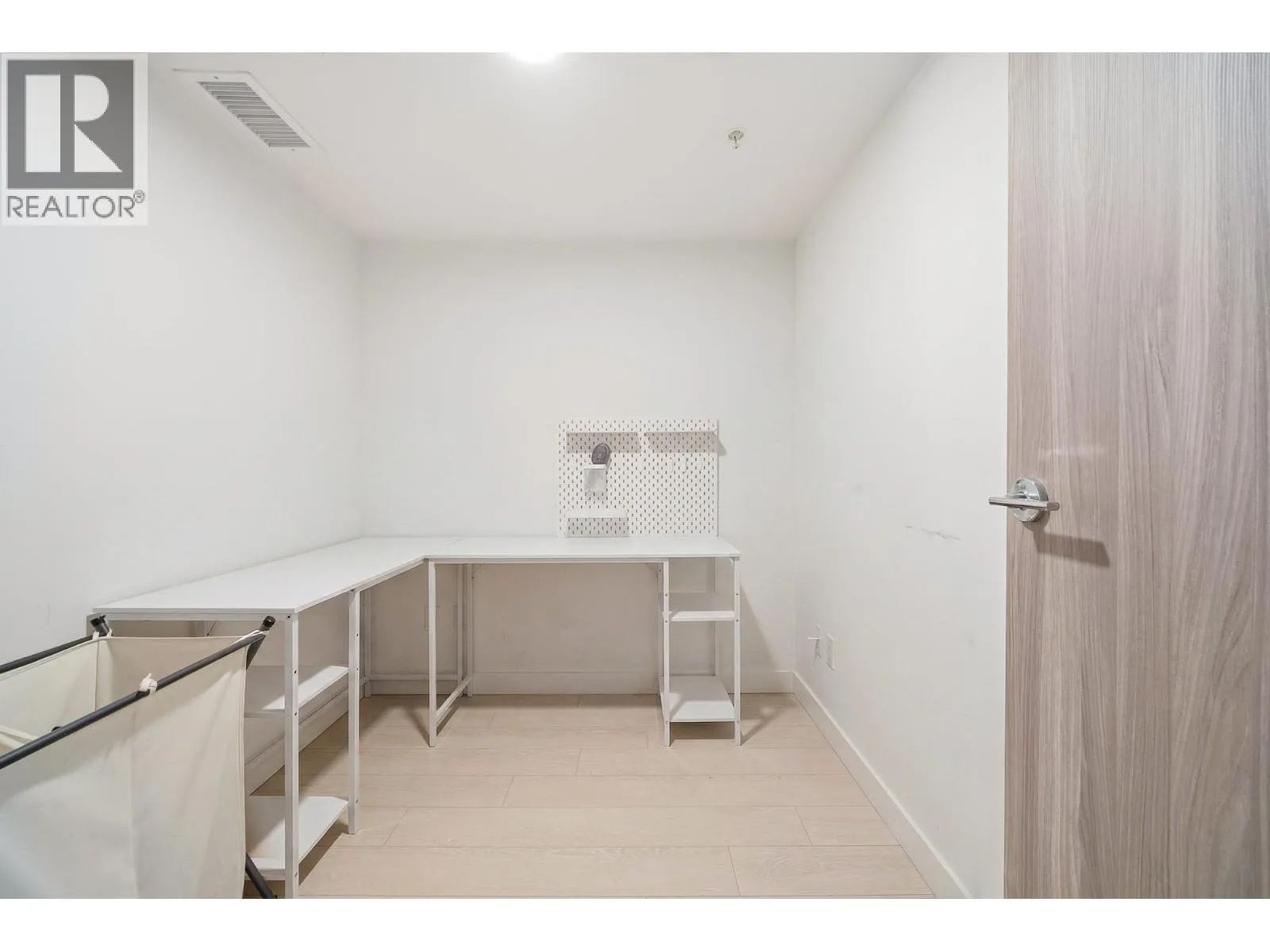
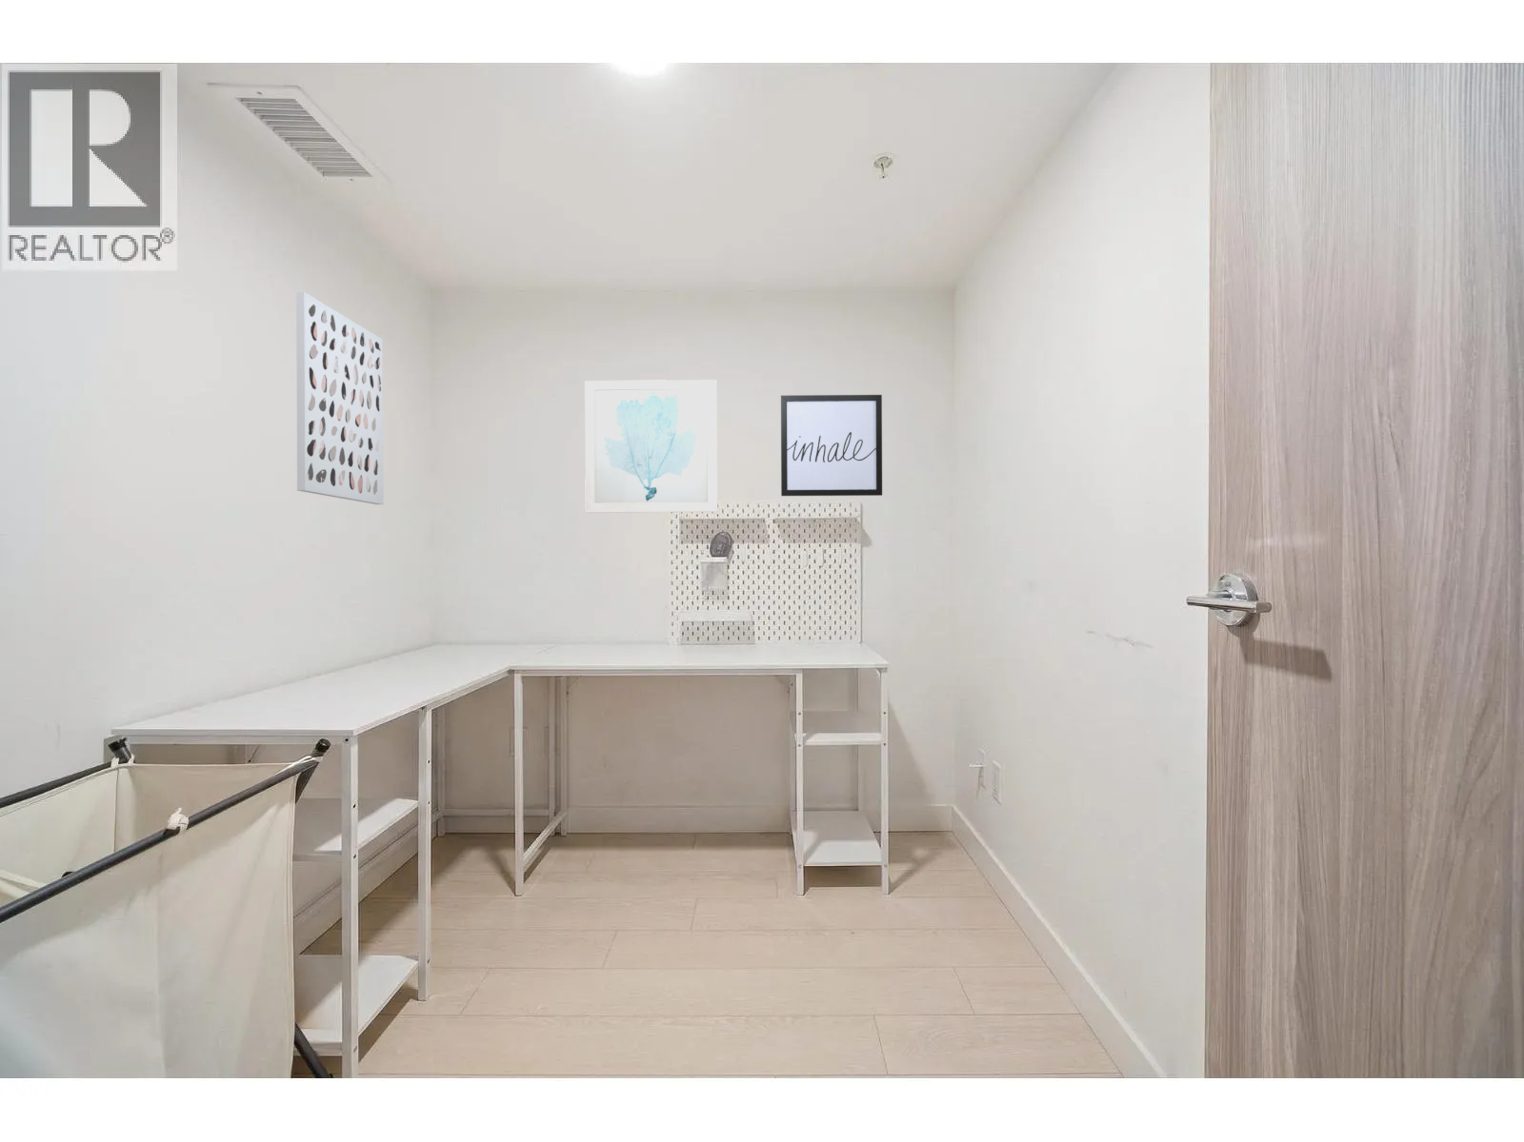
+ wall art [780,393,883,497]
+ wall art [295,291,384,505]
+ wall art [584,379,718,513]
